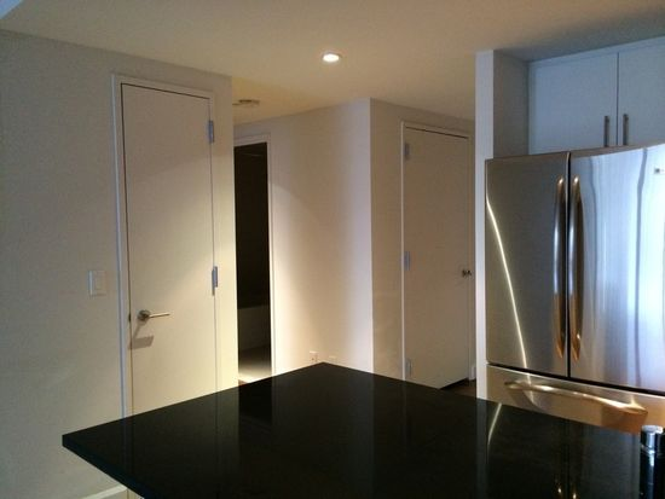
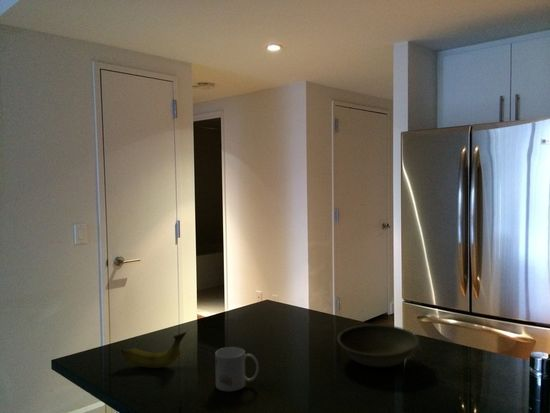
+ fruit [120,331,187,369]
+ mug [214,346,260,392]
+ bowl [336,323,420,368]
